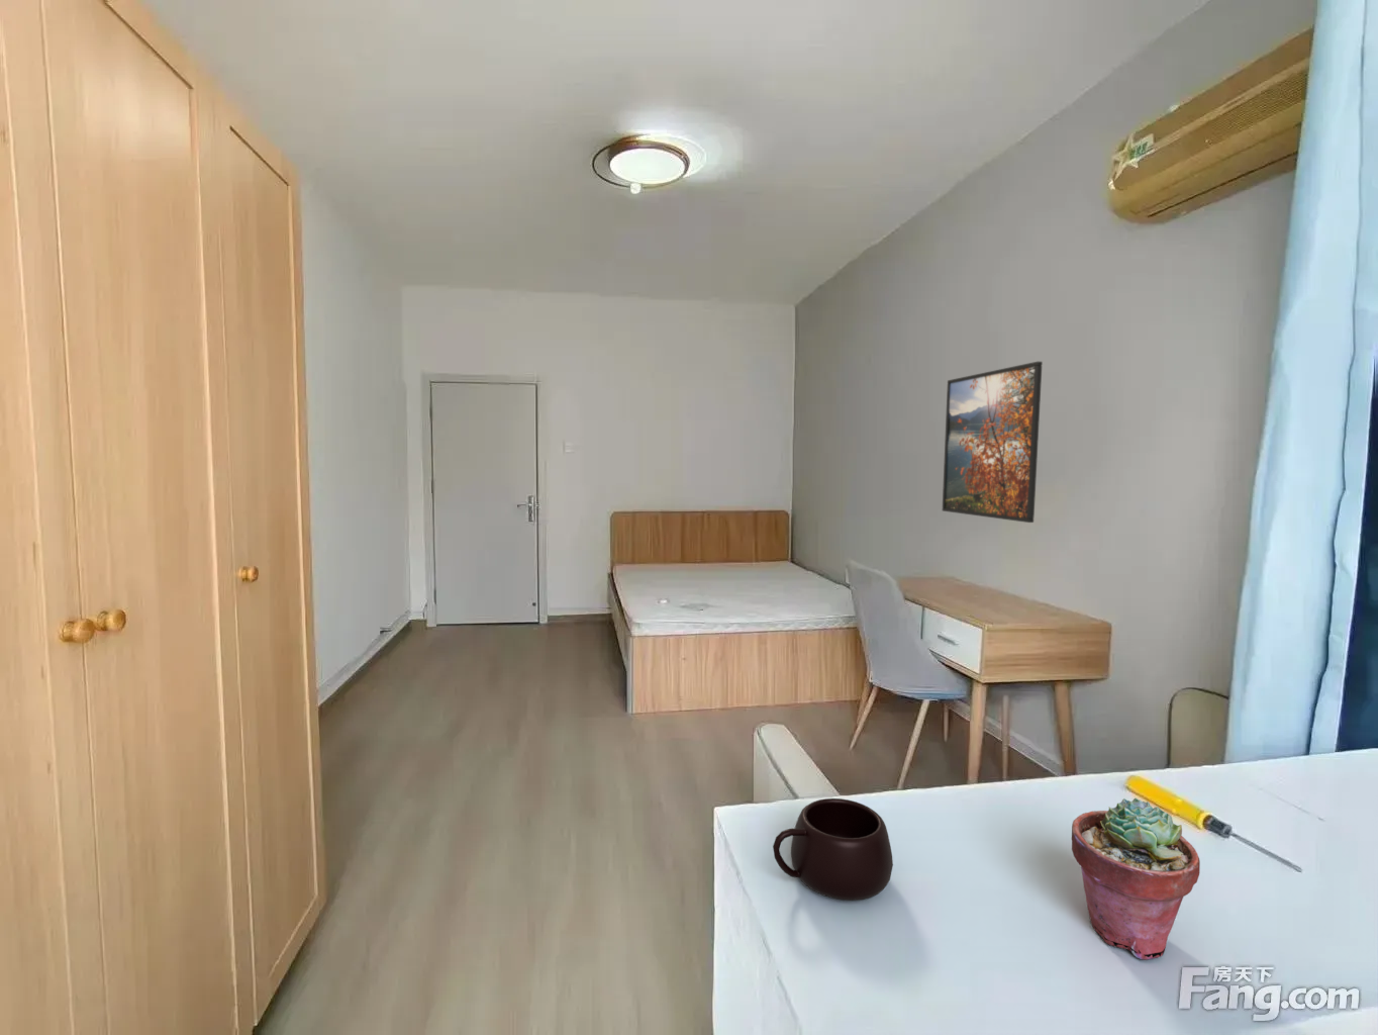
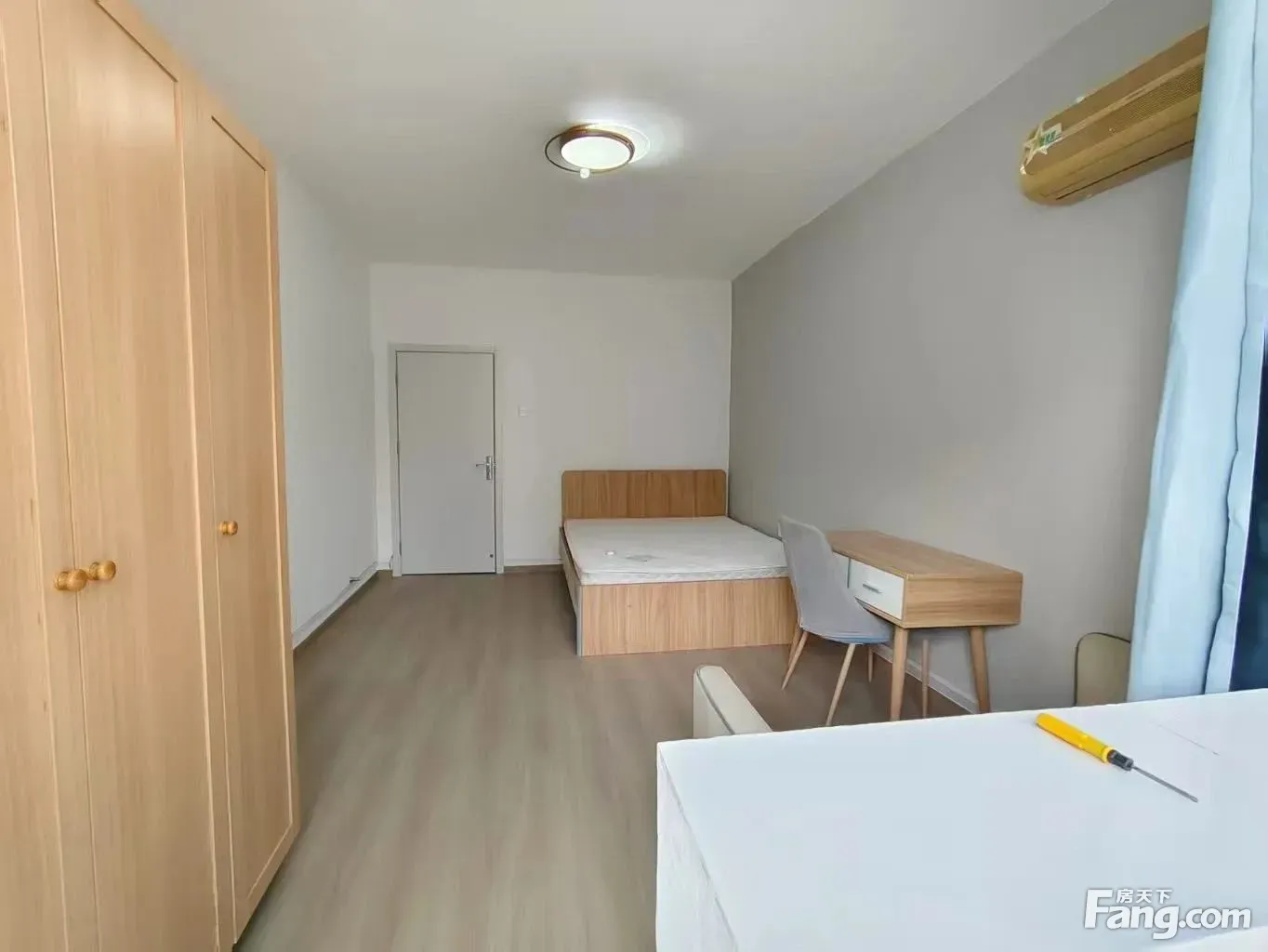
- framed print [941,361,1043,524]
- potted succulent [1070,798,1201,960]
- mug [772,798,894,901]
